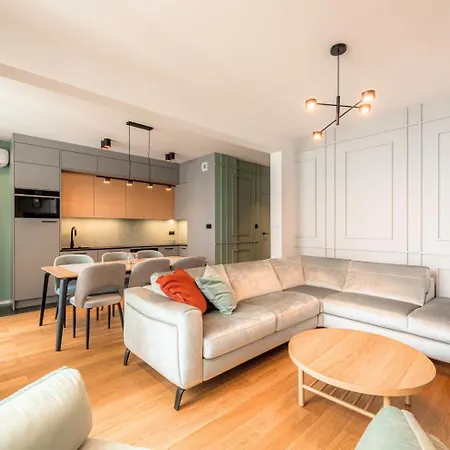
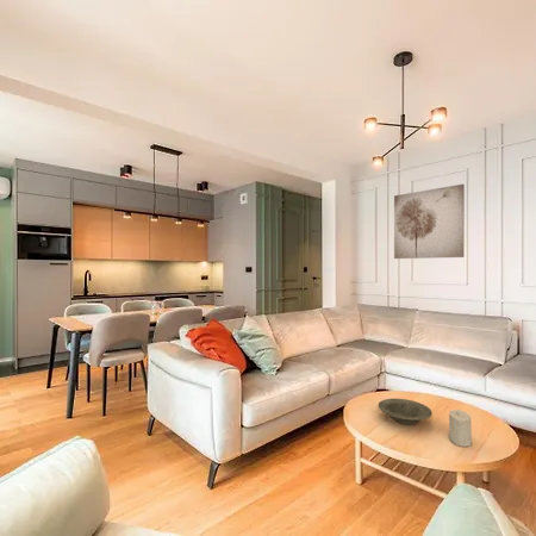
+ bowl [378,398,434,426]
+ wall art [393,183,466,260]
+ candle [448,409,473,448]
